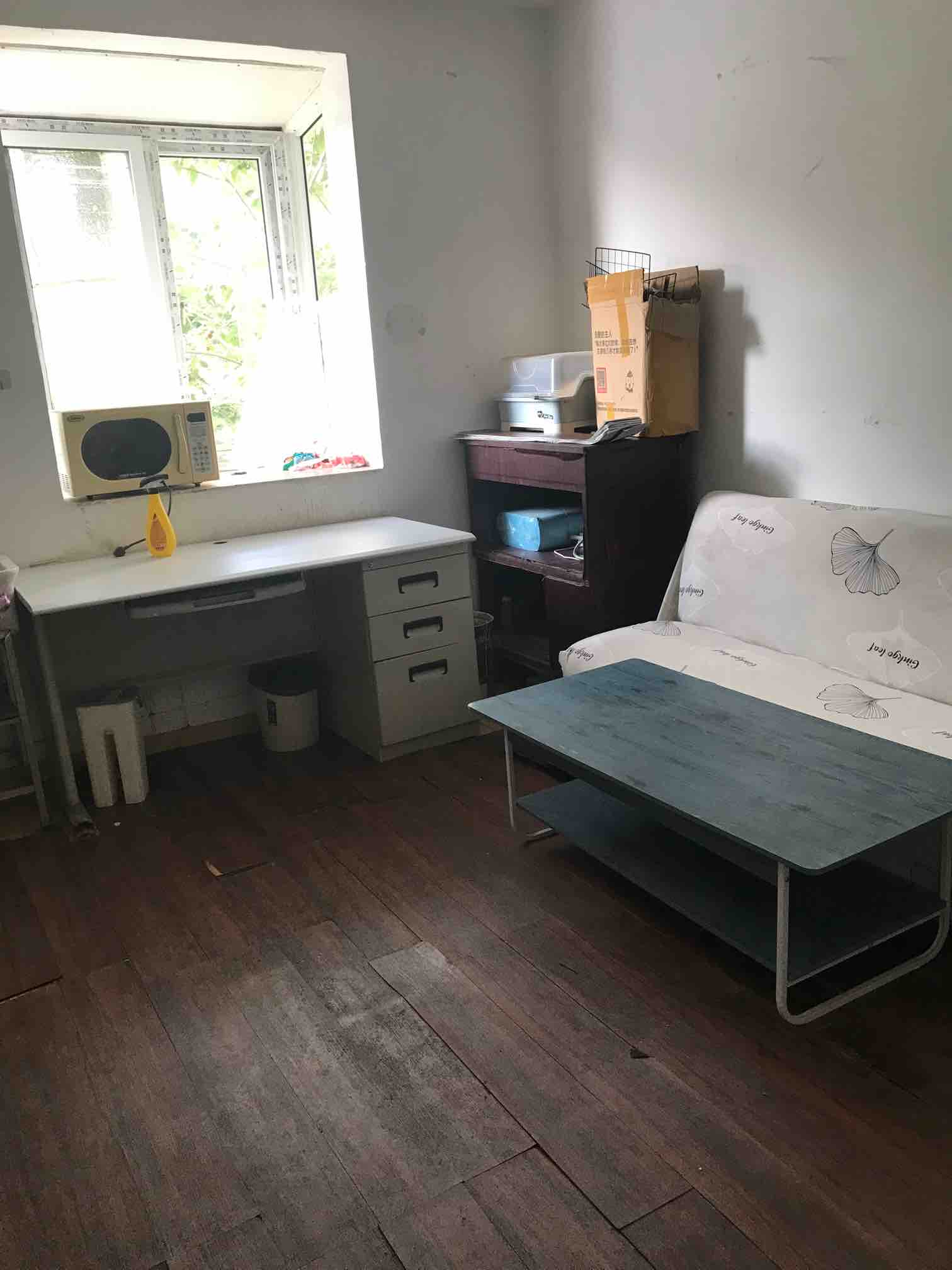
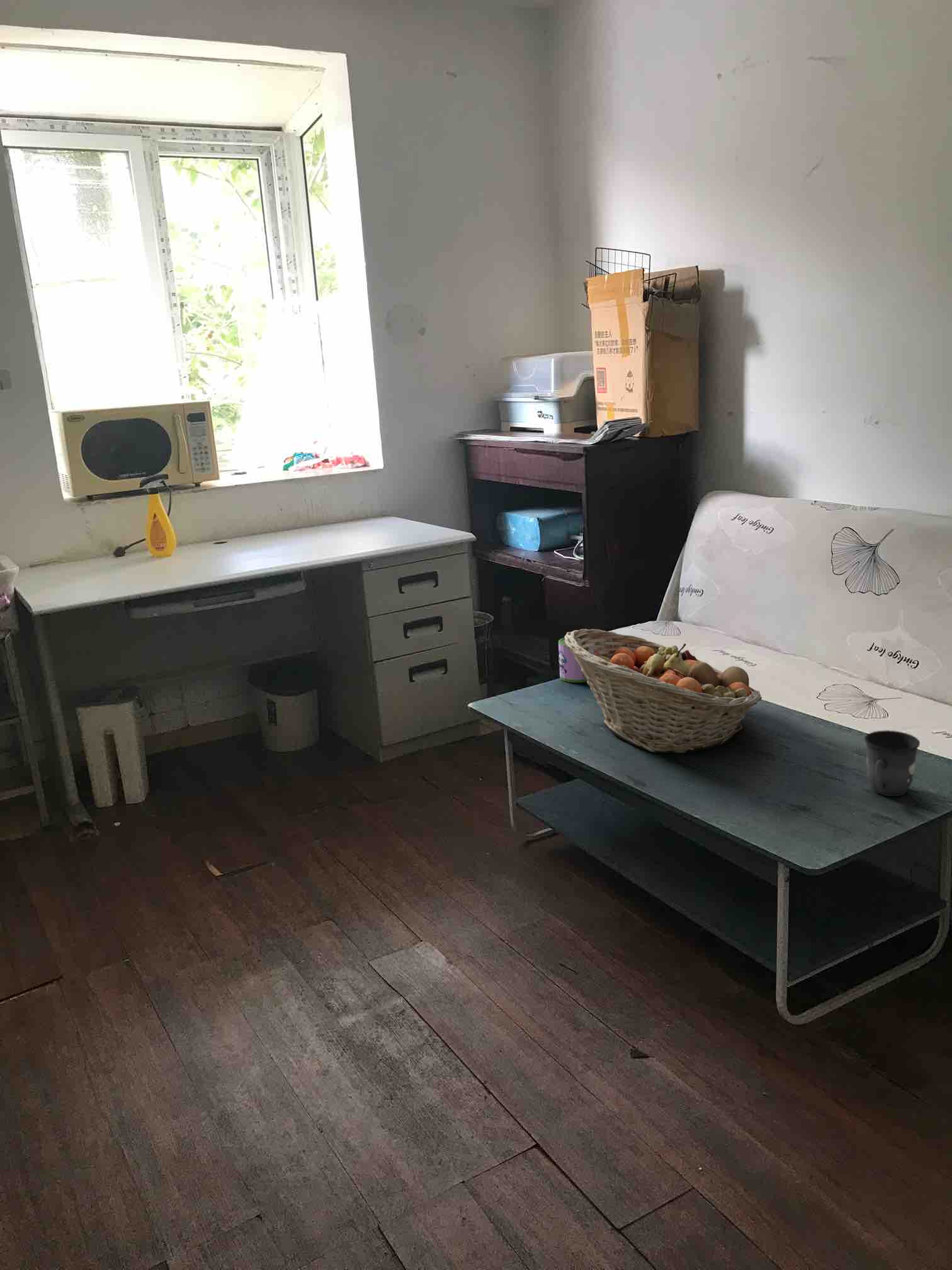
+ fruit basket [564,629,762,754]
+ mug [558,637,587,684]
+ mug [864,729,921,797]
